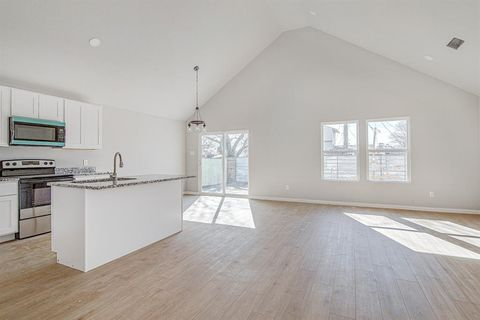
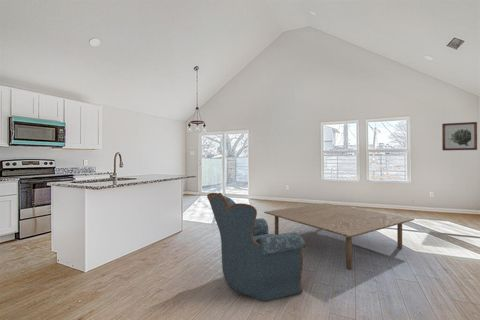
+ wall art [441,121,478,151]
+ armchair [206,192,306,303]
+ coffee table [263,202,415,270]
